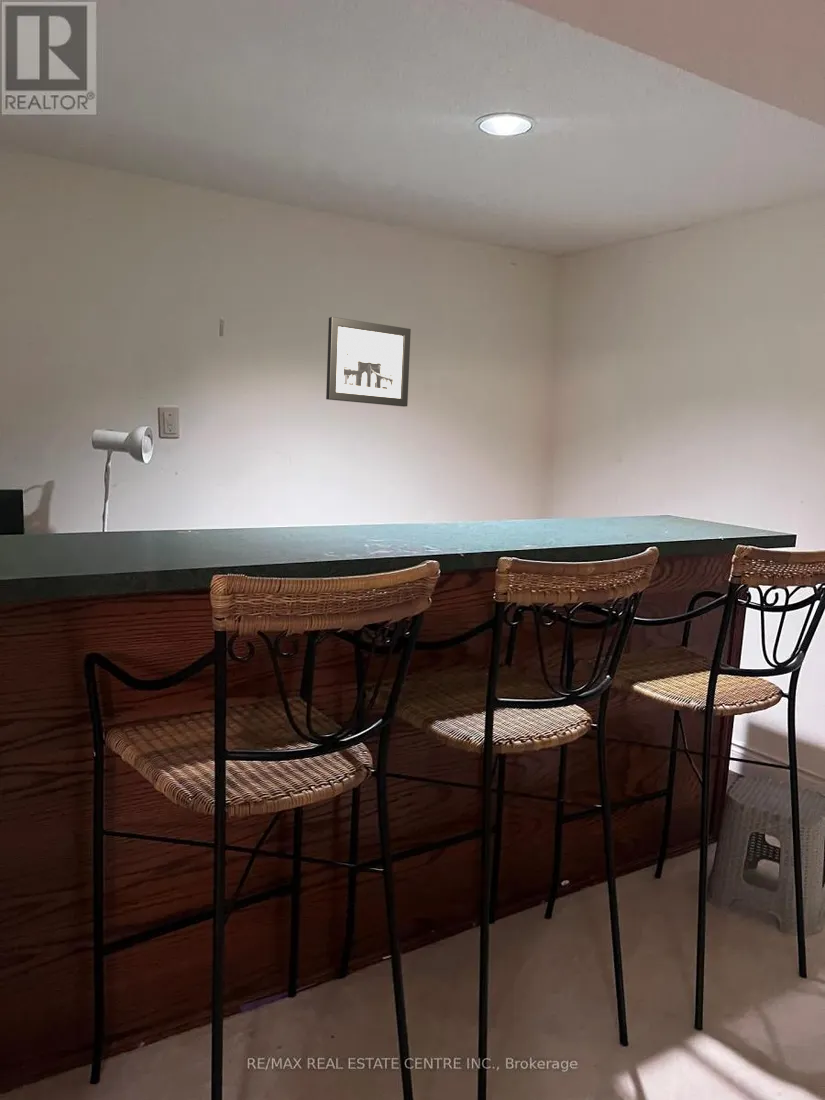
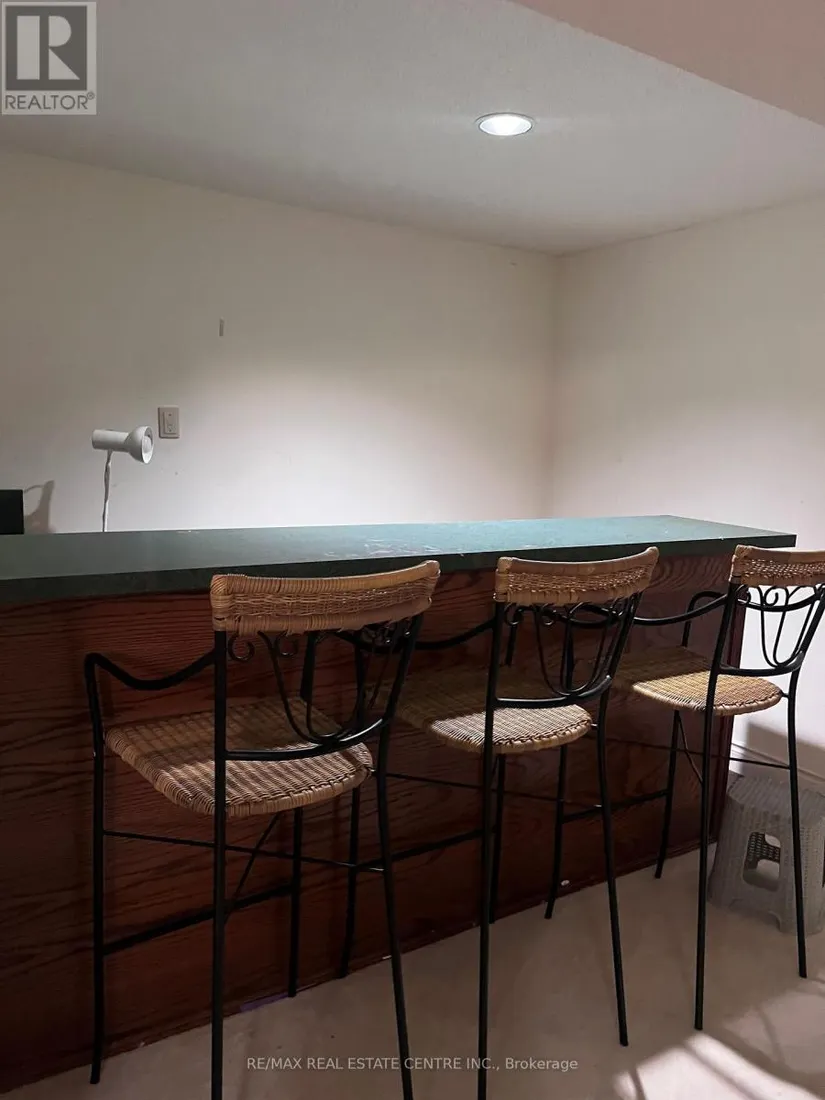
- wall art [325,316,412,408]
